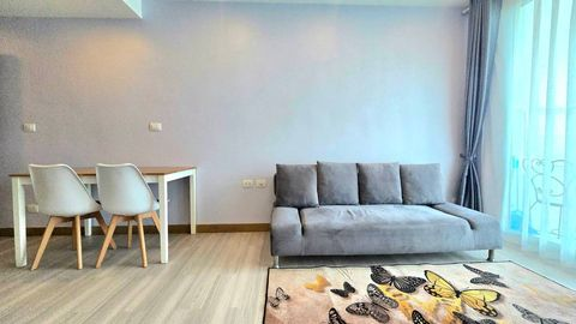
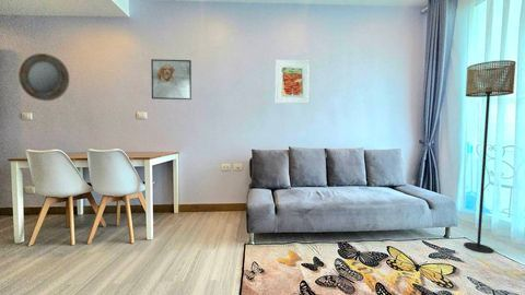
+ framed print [150,58,192,101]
+ floor lamp [463,59,517,255]
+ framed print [275,59,312,105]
+ home mirror [18,52,70,102]
